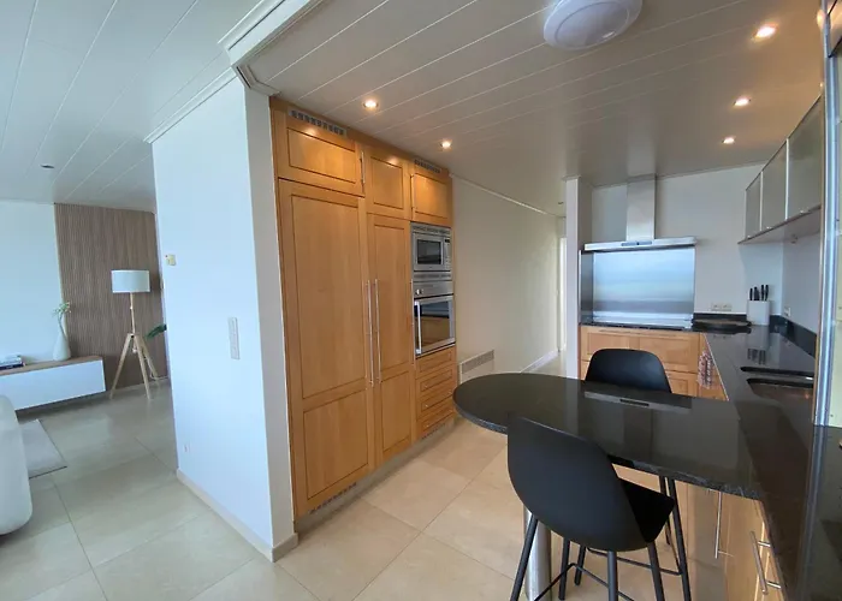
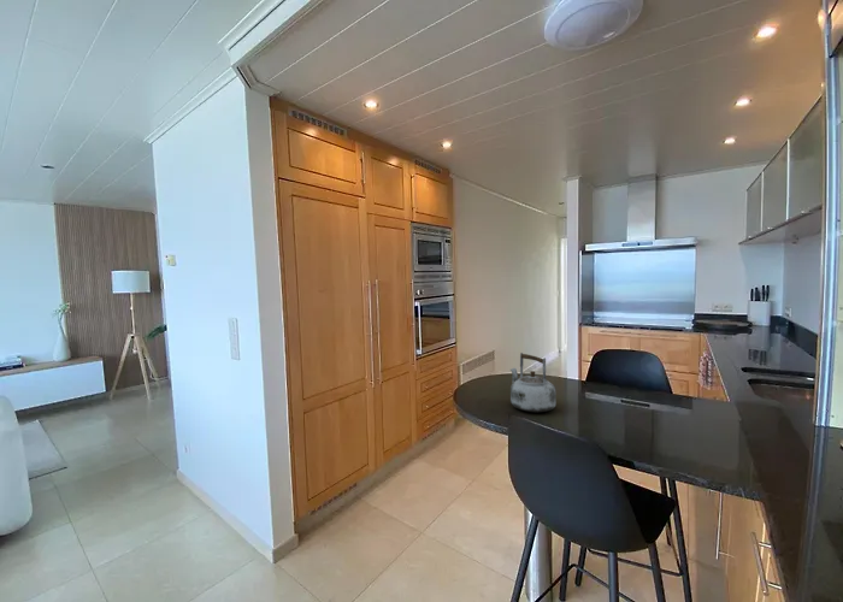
+ kettle [509,352,556,413]
